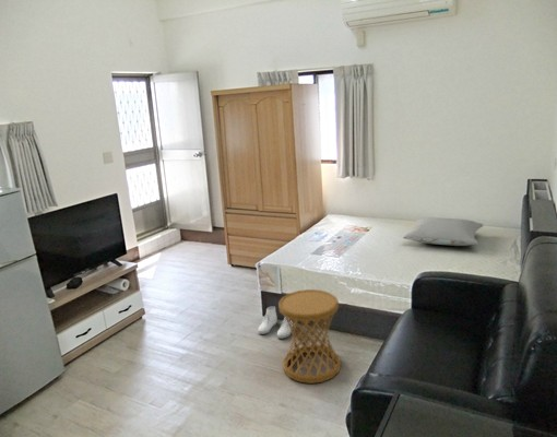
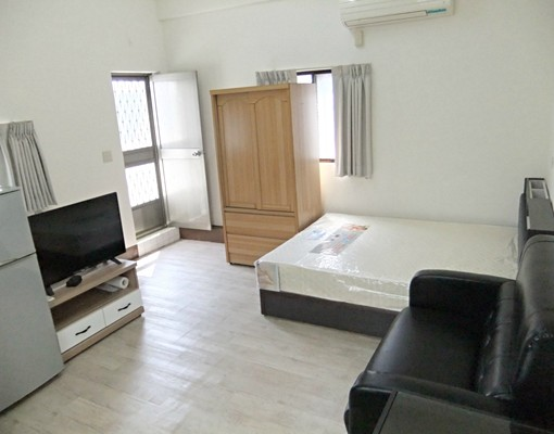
- pillow [402,216,485,247]
- side table [277,288,342,385]
- boots [258,305,295,340]
